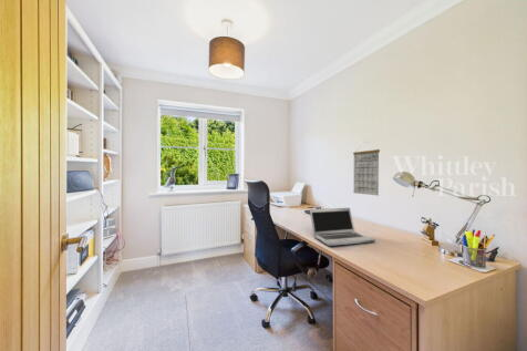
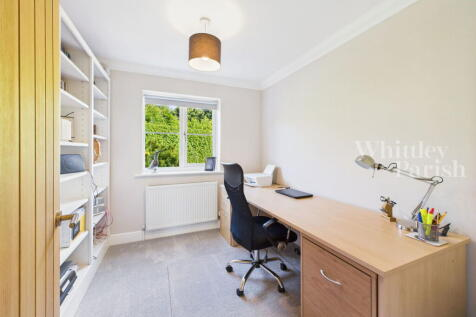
- calendar [352,140,381,197]
- laptop [309,207,376,247]
